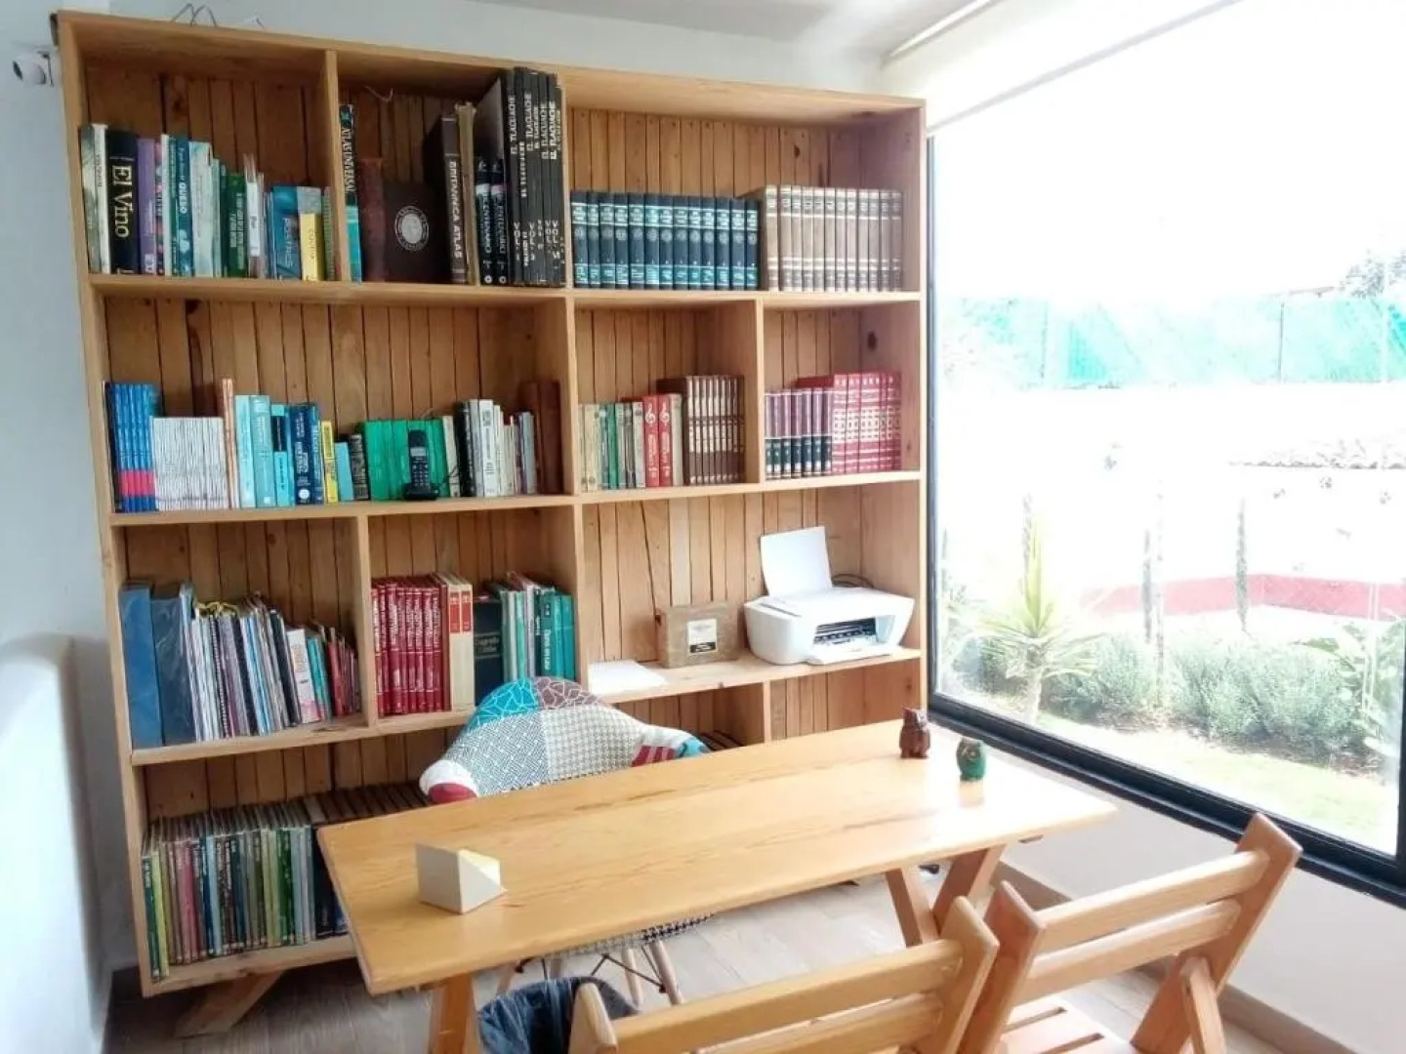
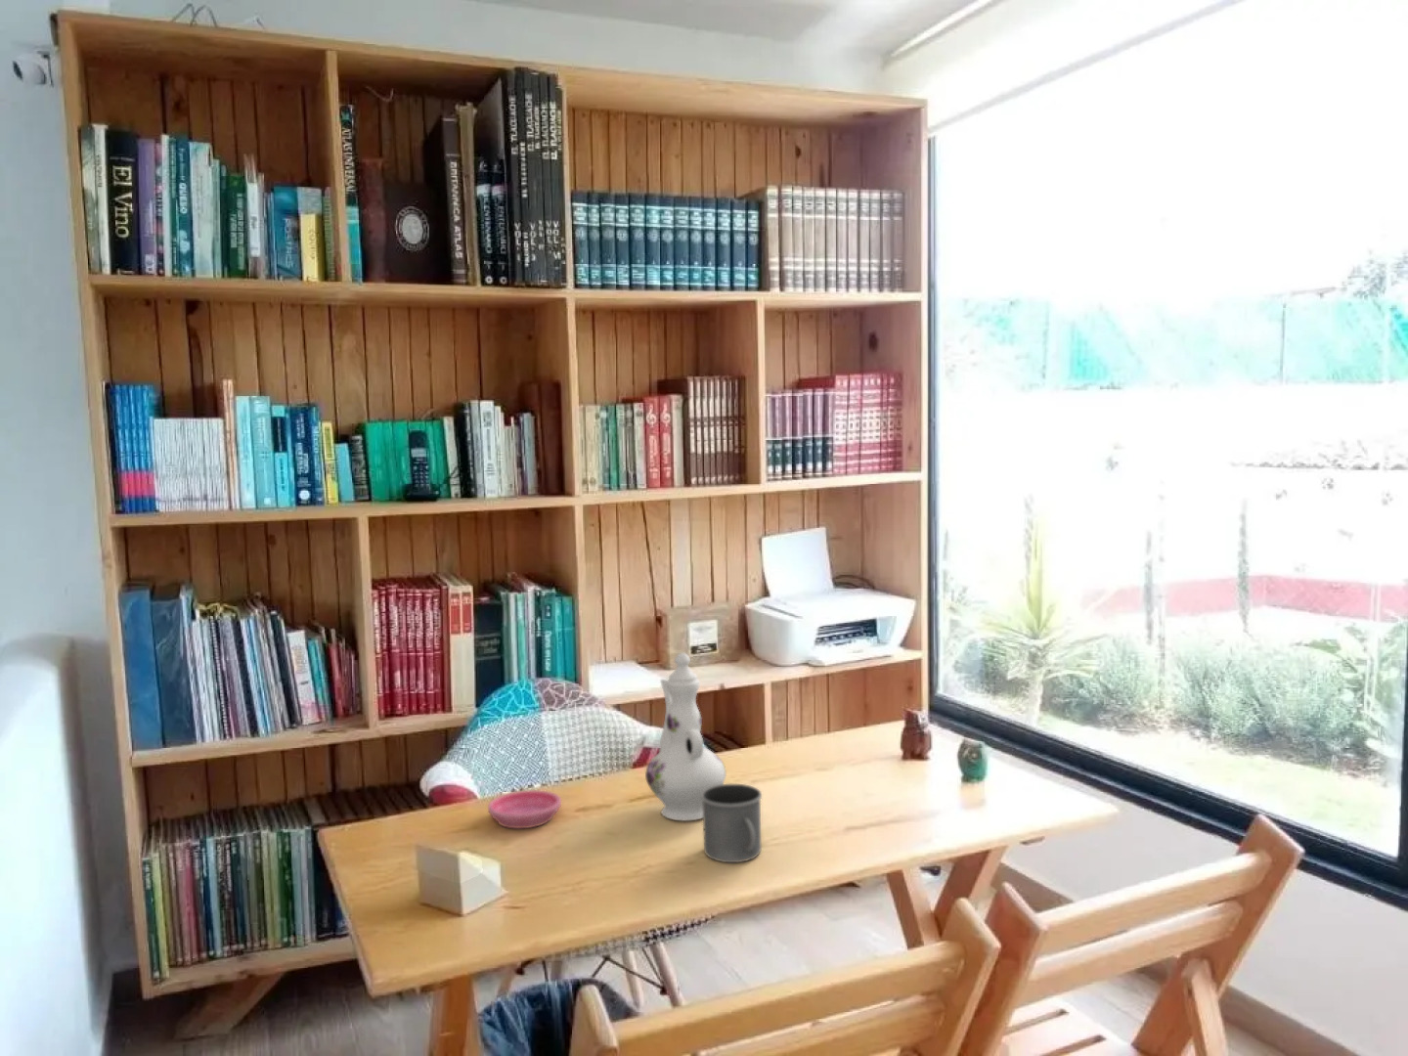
+ saucer [487,789,562,829]
+ chinaware [644,652,727,821]
+ mug [701,783,763,863]
